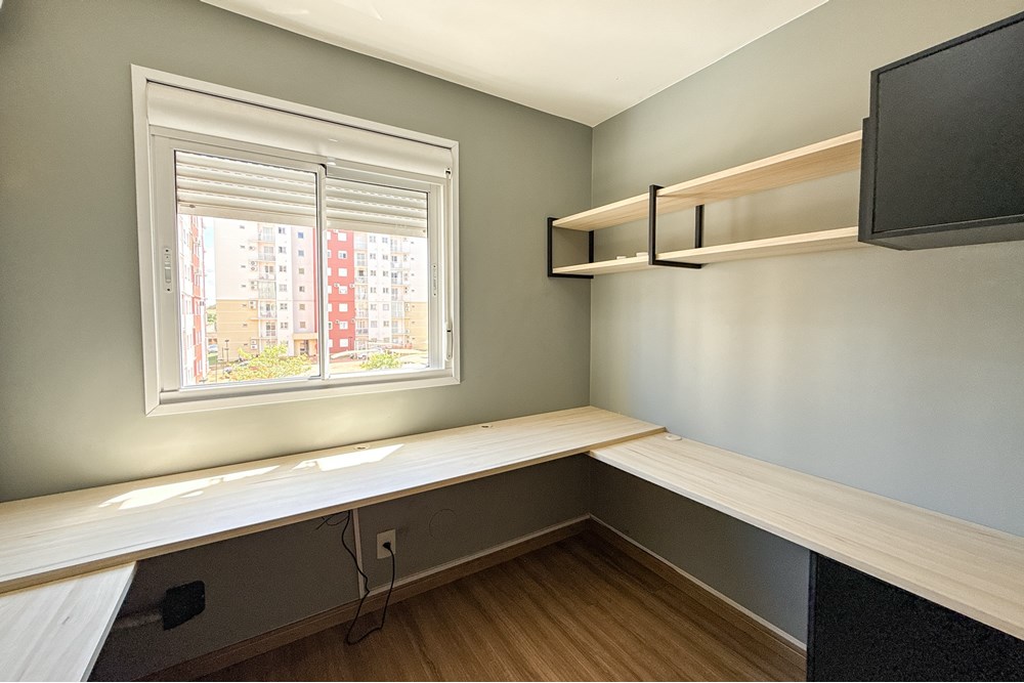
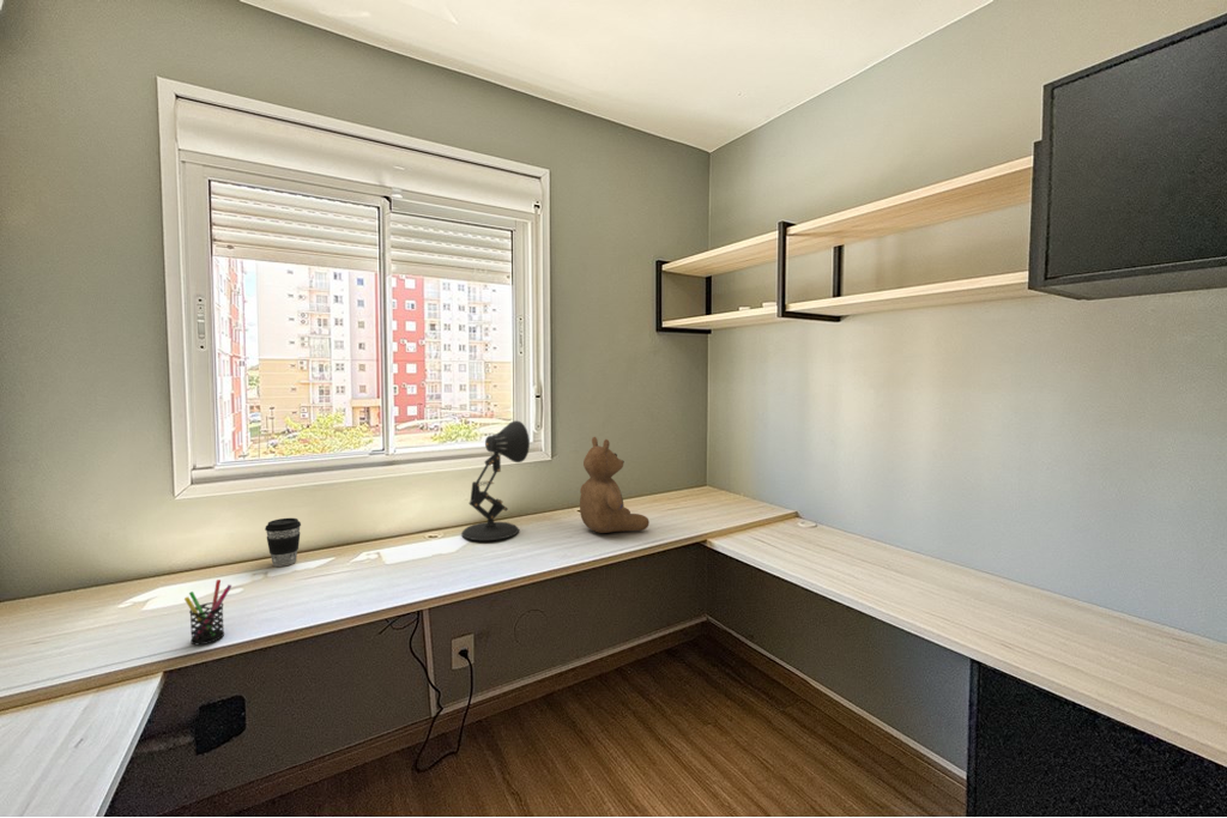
+ pen holder [183,578,232,646]
+ coffee cup [264,517,302,568]
+ teddy bear [579,436,651,534]
+ desk lamp [460,419,531,541]
